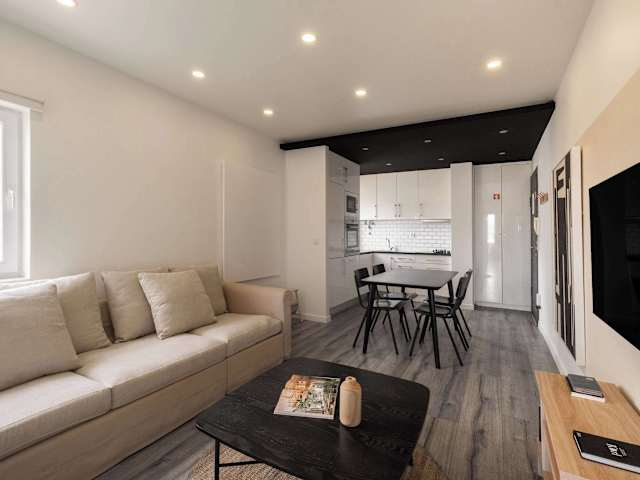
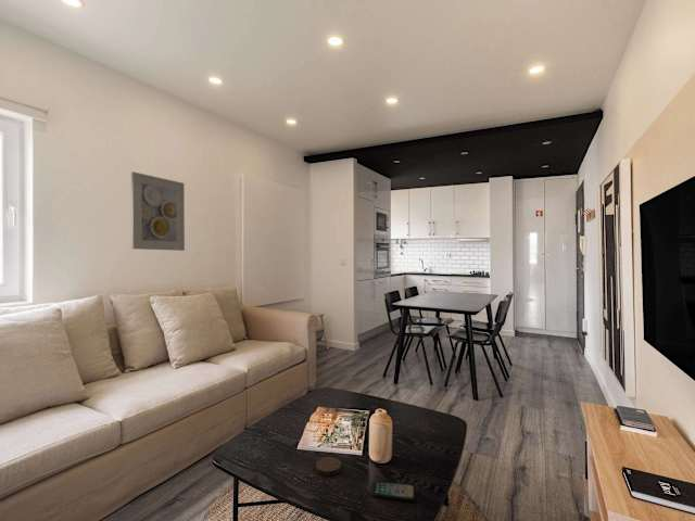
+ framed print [130,170,186,252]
+ coaster [315,456,342,476]
+ smartphone [369,481,416,501]
